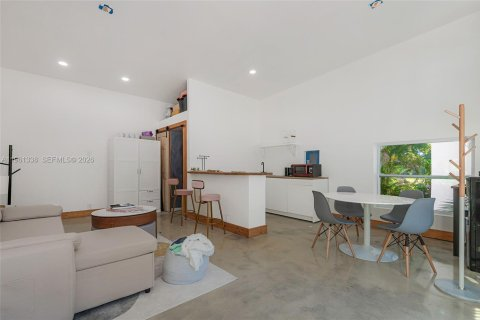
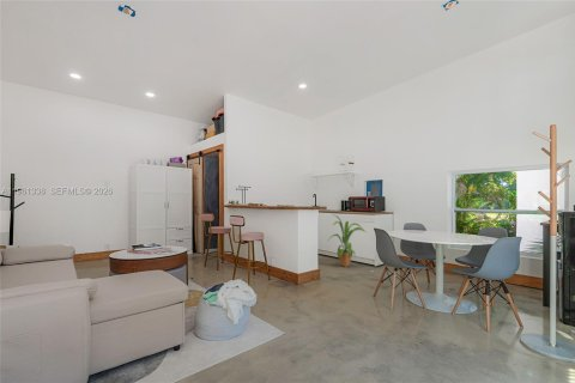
+ house plant [326,213,368,268]
